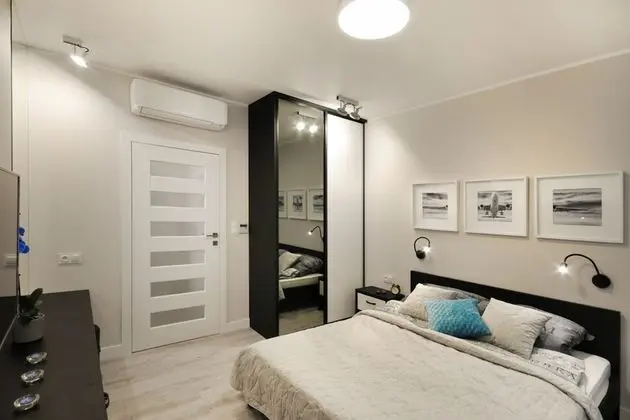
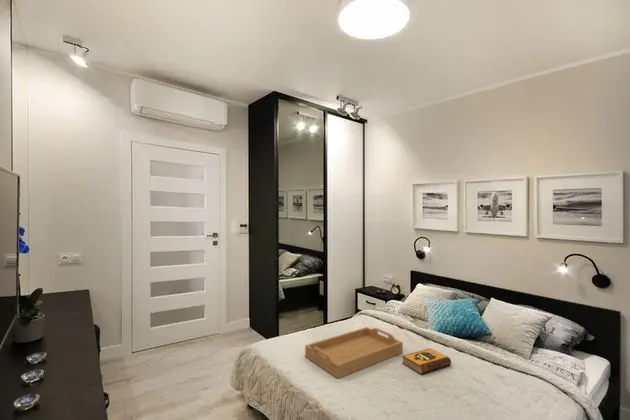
+ serving tray [304,326,404,379]
+ hardback book [401,347,452,375]
